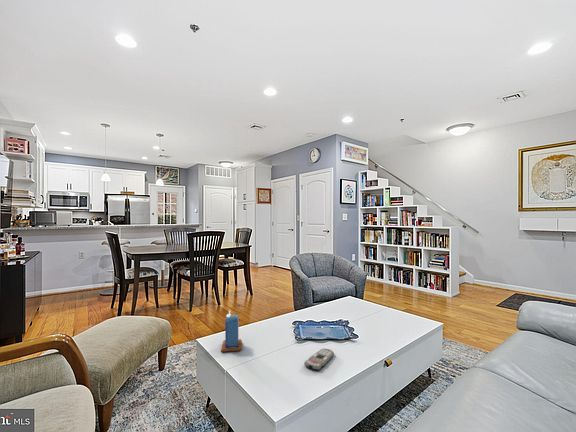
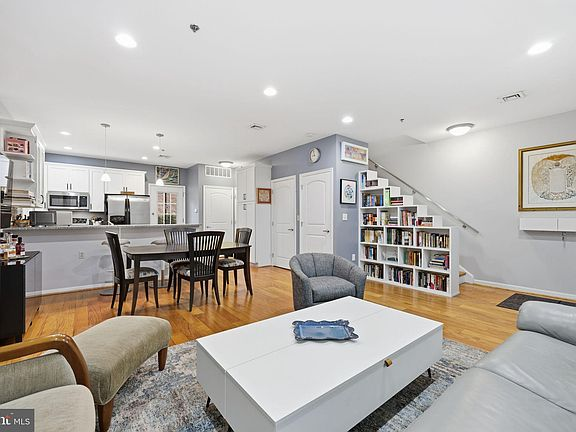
- candle [220,309,243,353]
- remote control [303,348,335,371]
